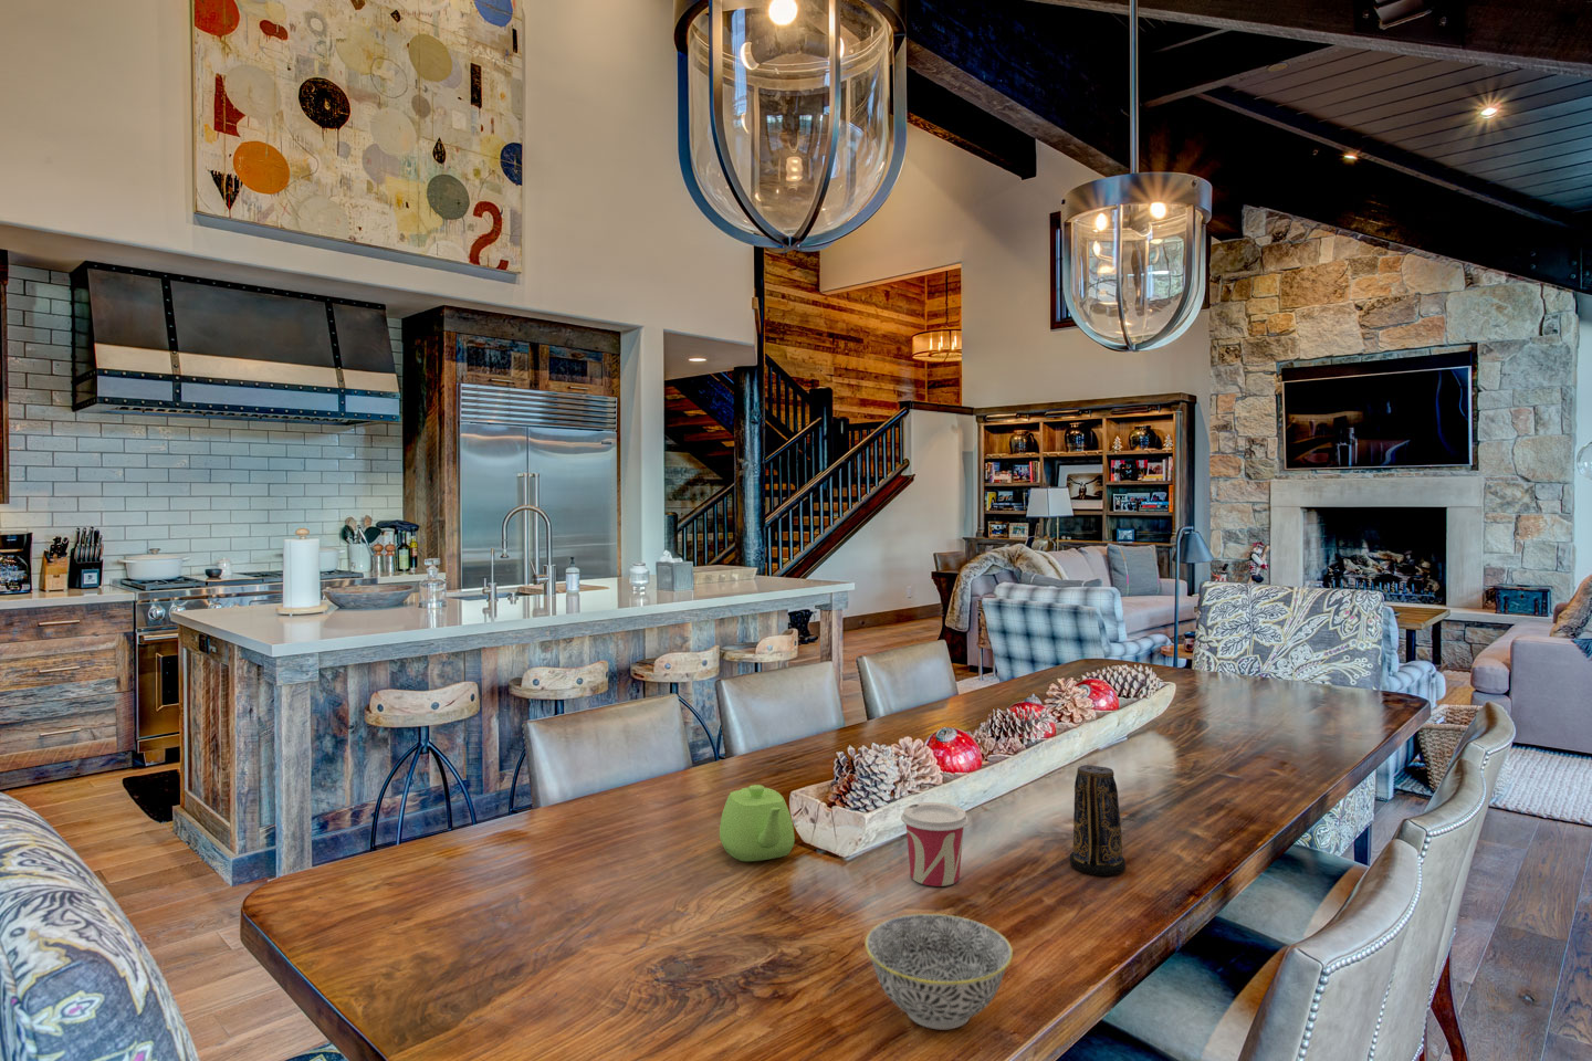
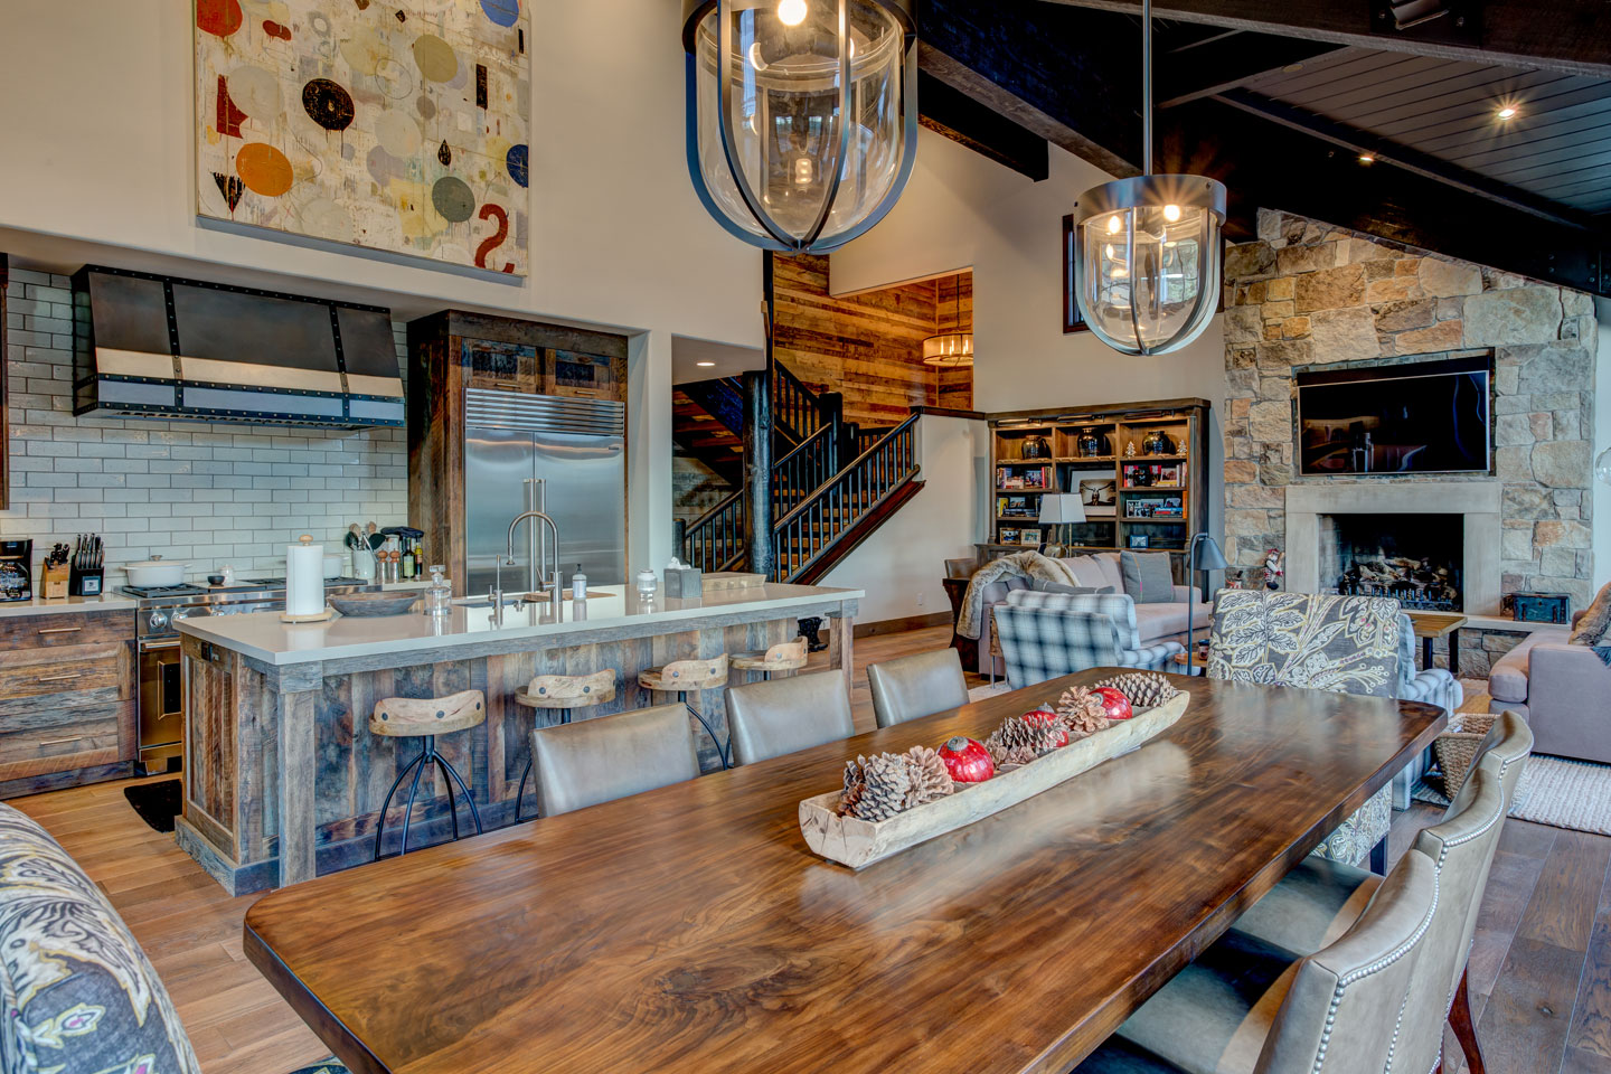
- teapot [719,784,796,862]
- cup [900,802,970,887]
- bowl [864,913,1014,1031]
- candle [1070,764,1126,876]
